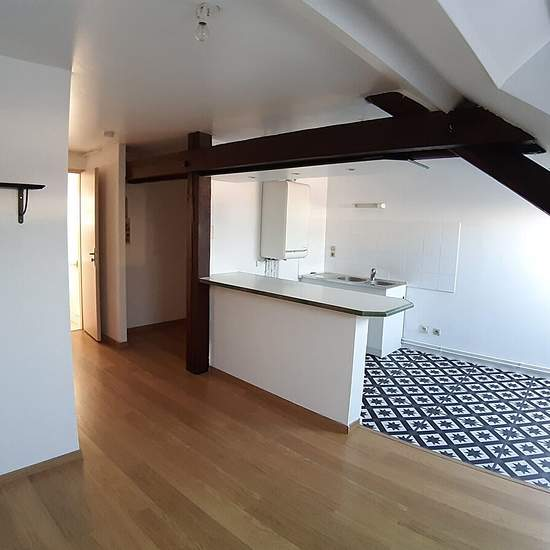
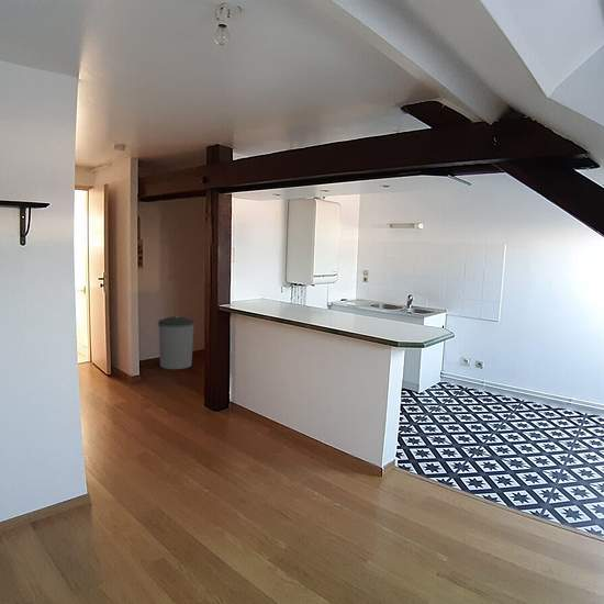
+ trash can [156,314,195,370]
